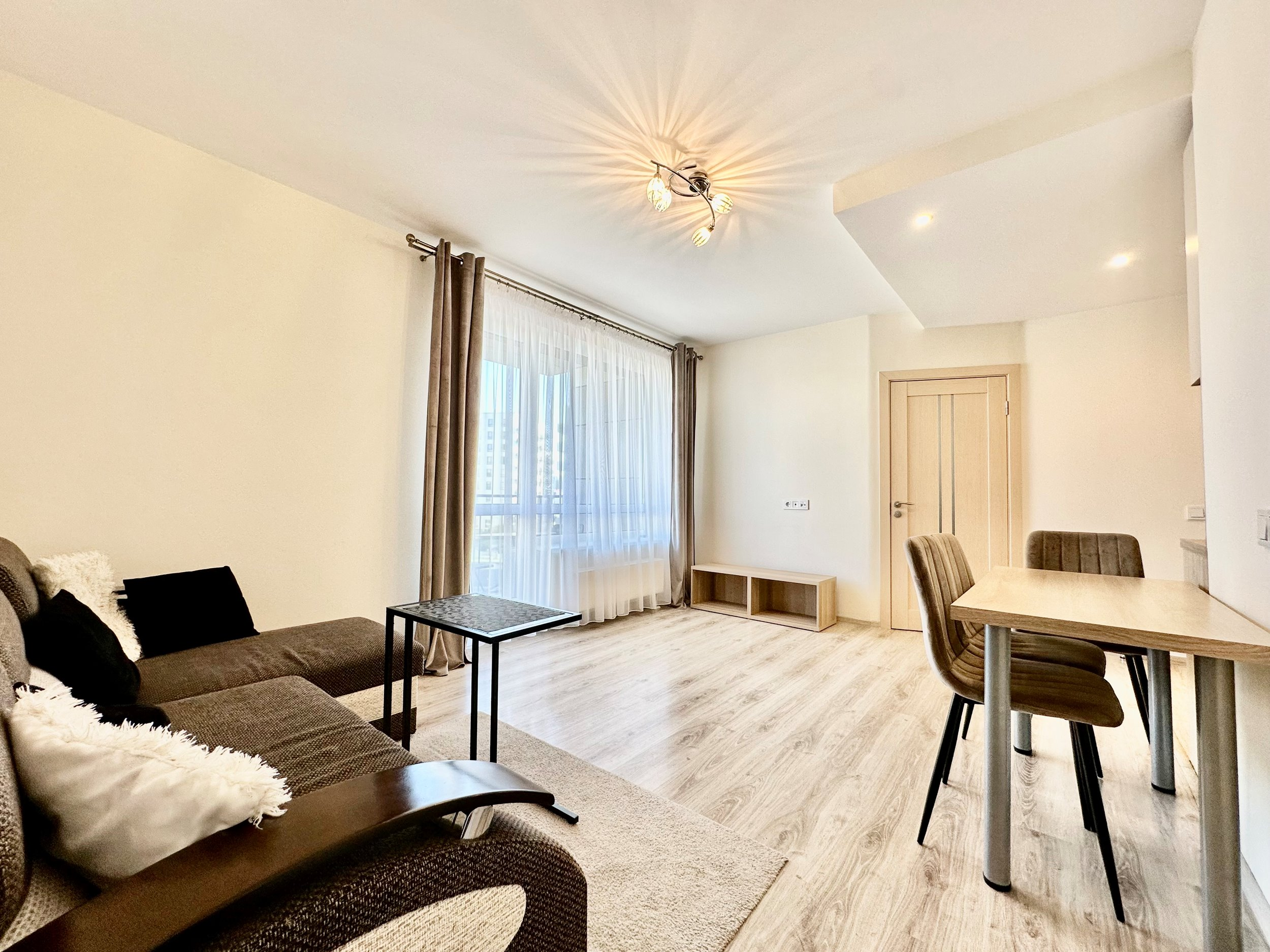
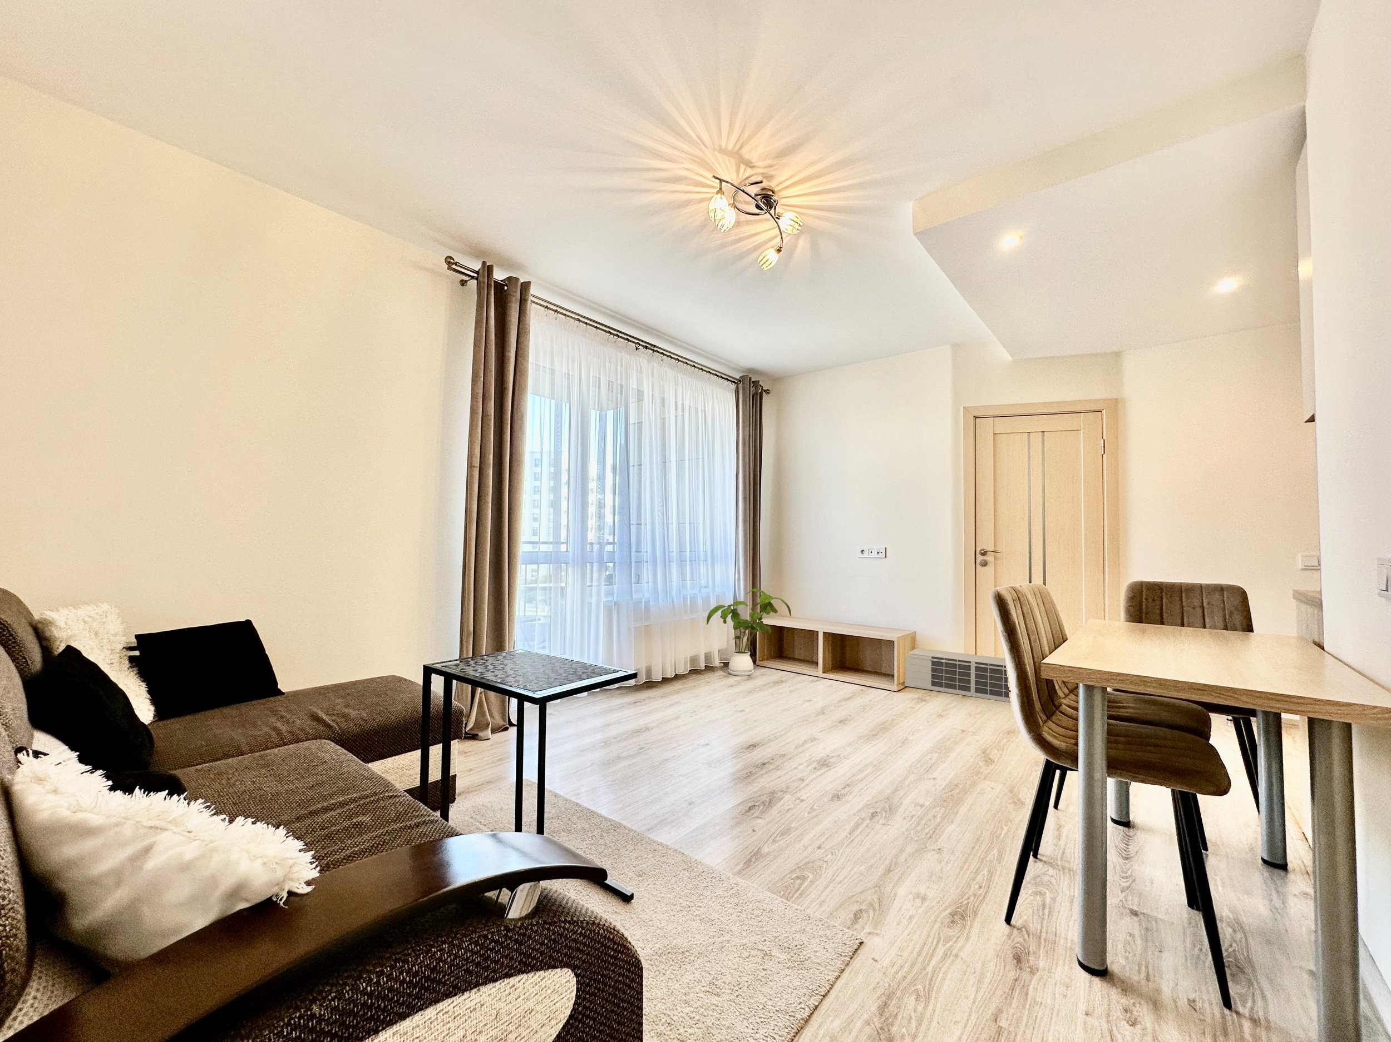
+ air conditioner [904,648,1011,703]
+ house plant [706,588,792,676]
